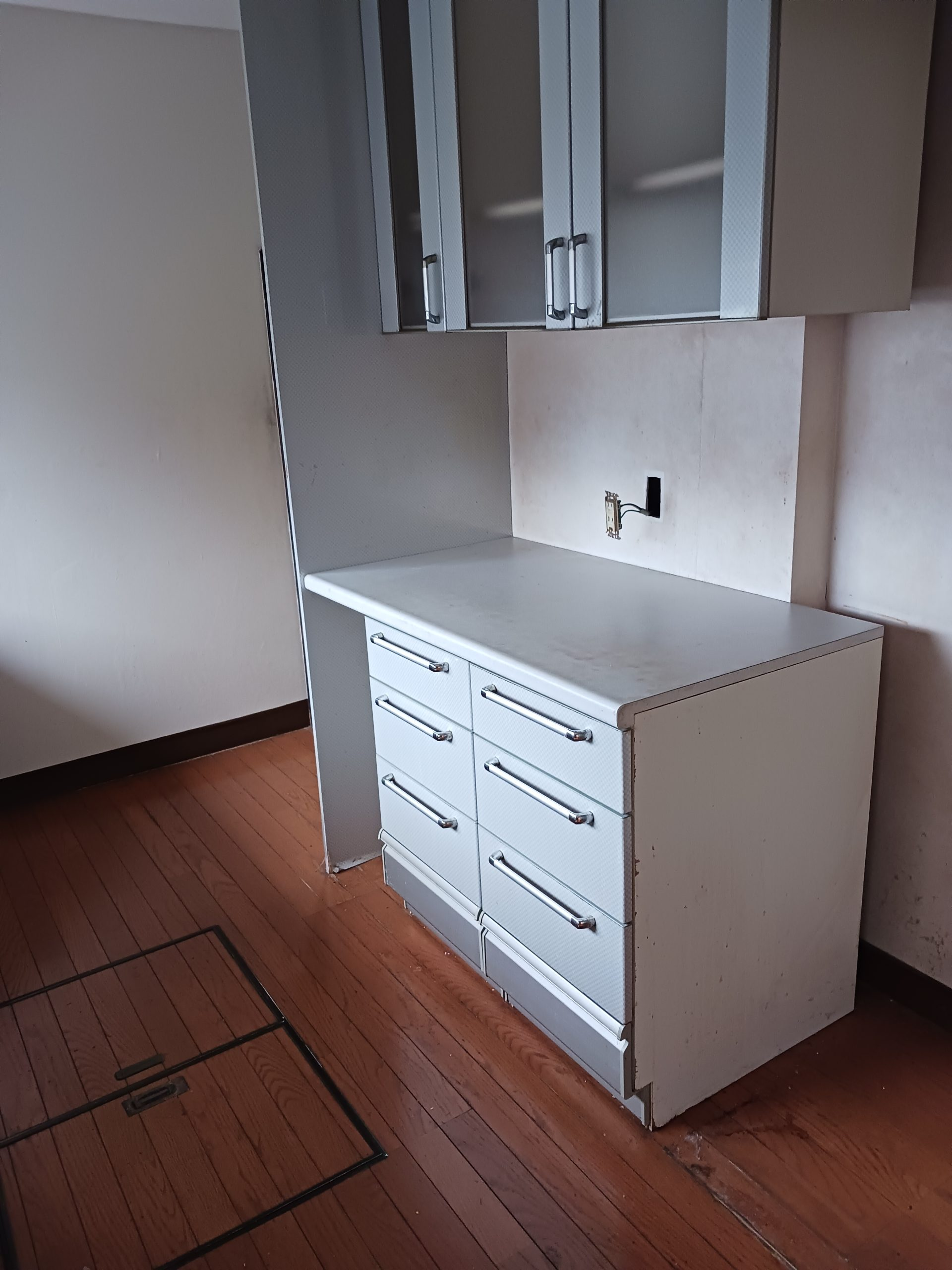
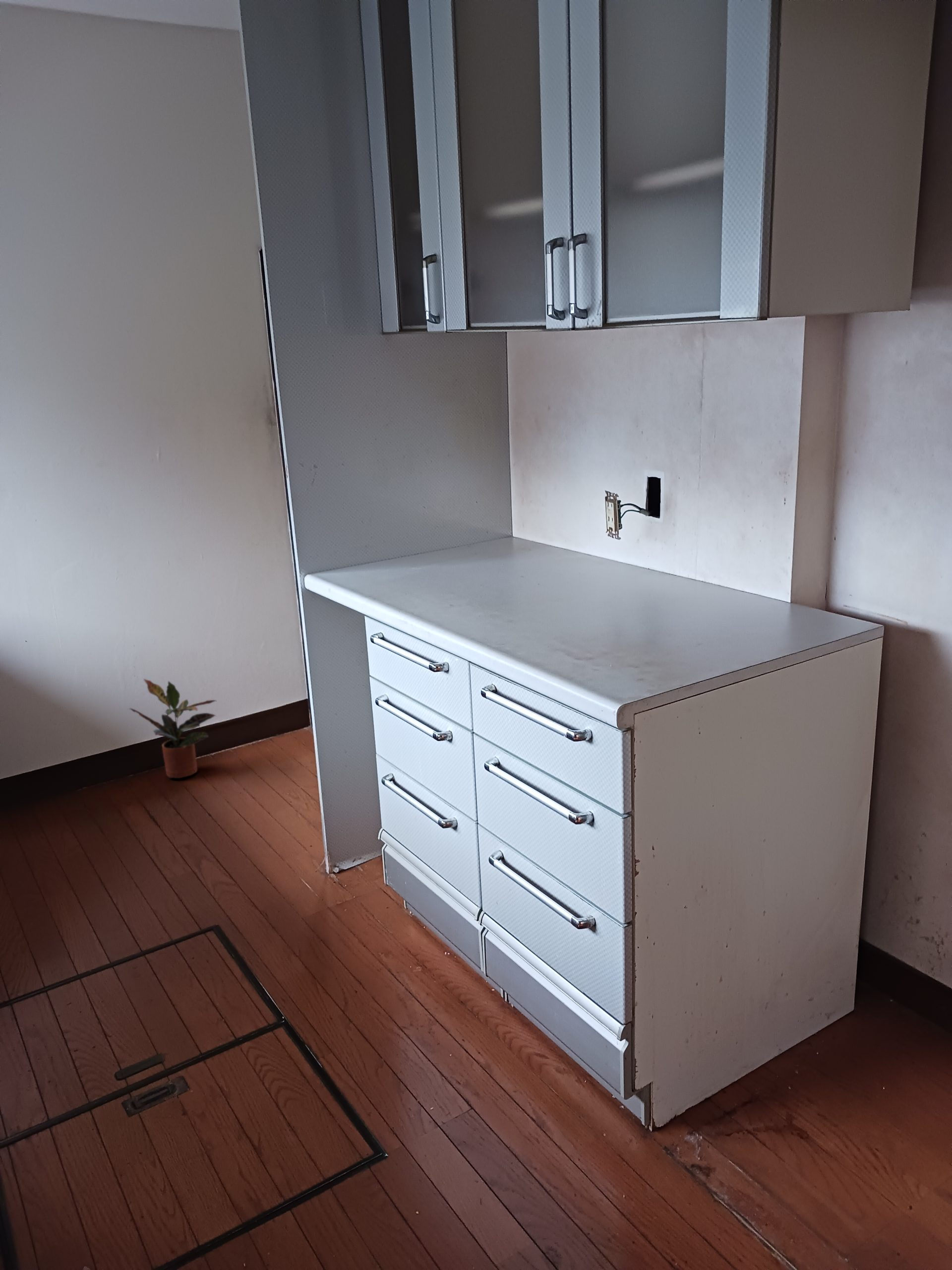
+ potted plant [128,679,217,779]
